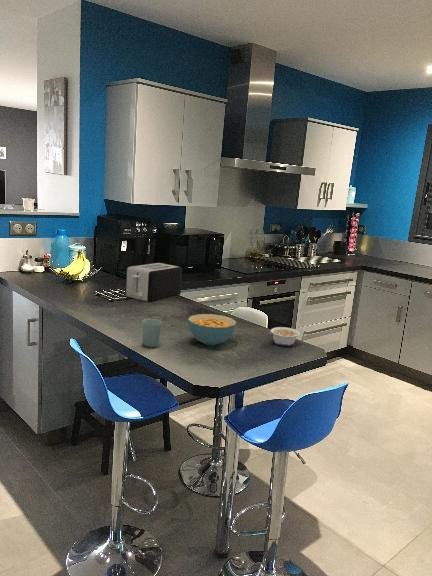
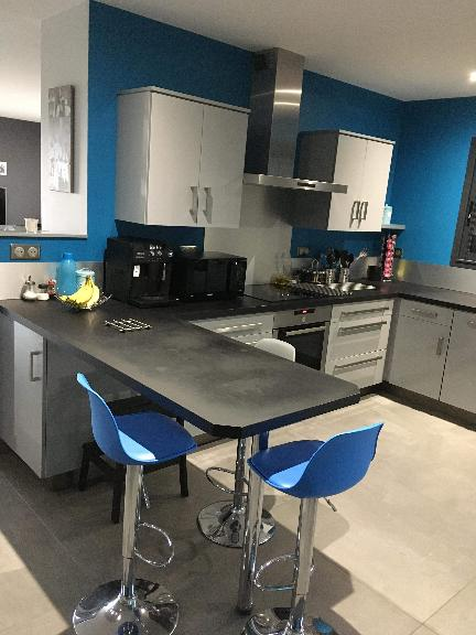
- toaster [124,262,183,303]
- cup [140,318,163,348]
- legume [267,326,301,347]
- cereal bowl [187,313,237,346]
